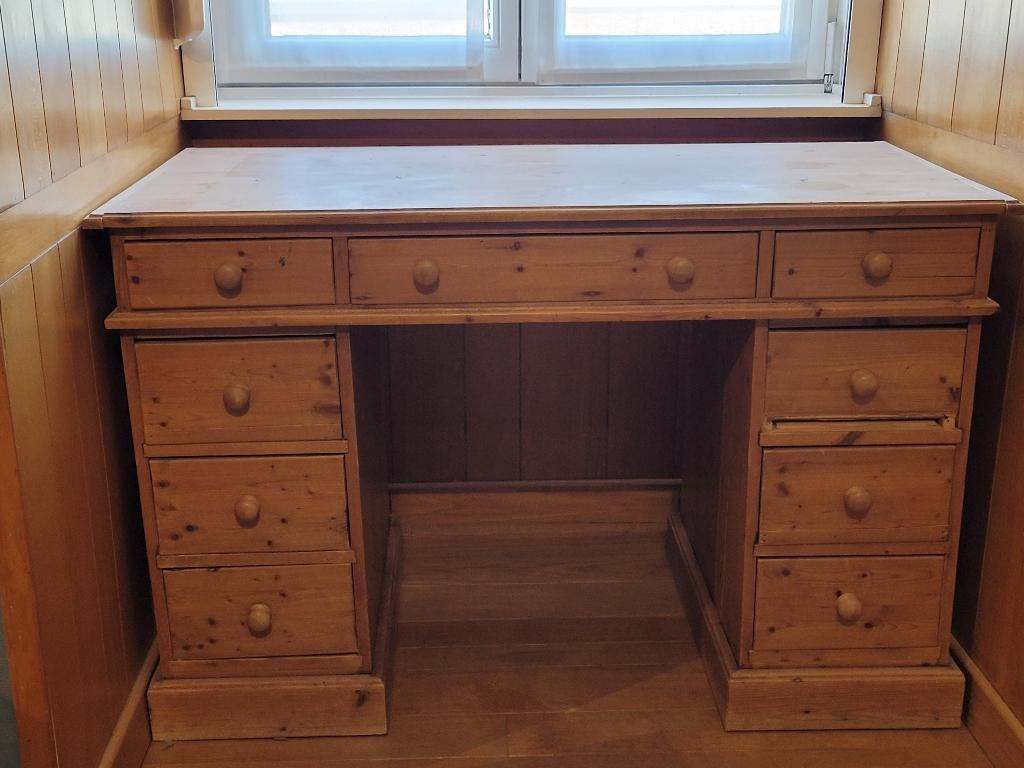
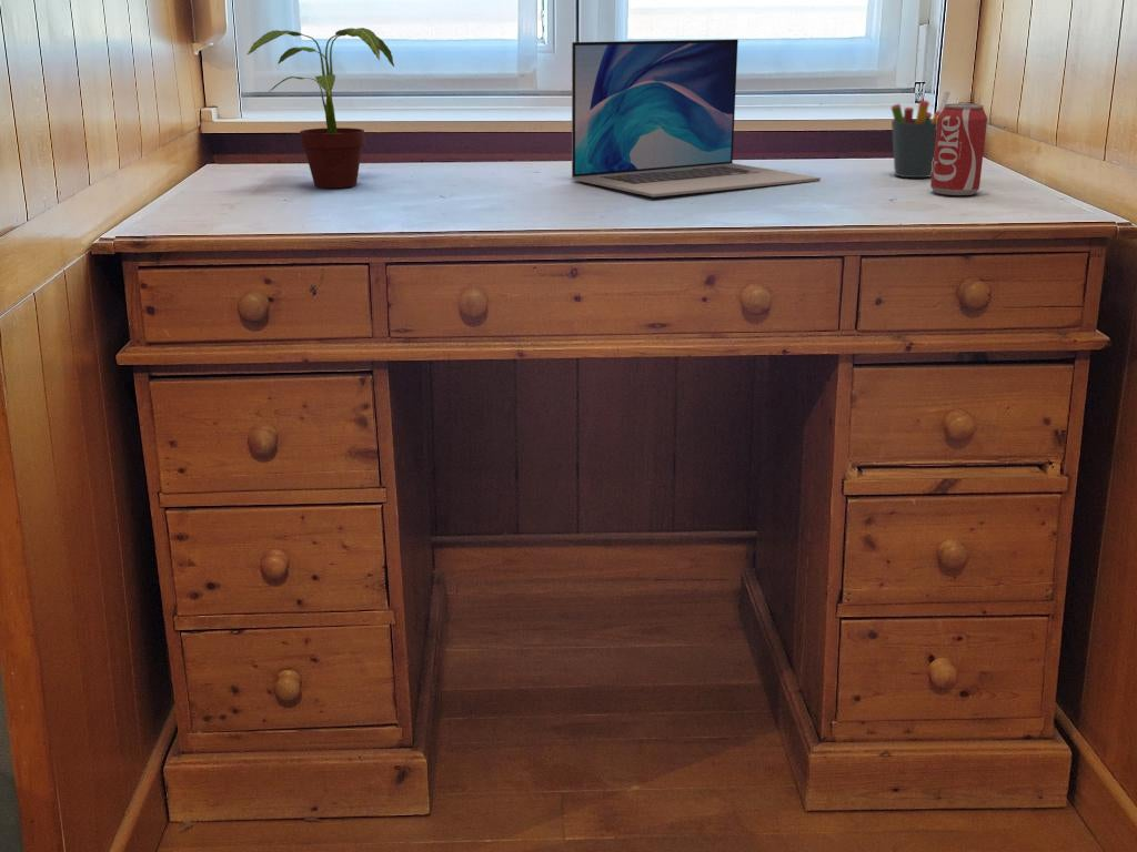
+ beverage can [929,102,988,196]
+ potted plant [246,27,395,189]
+ laptop [571,38,822,197]
+ pen holder [889,90,952,179]
